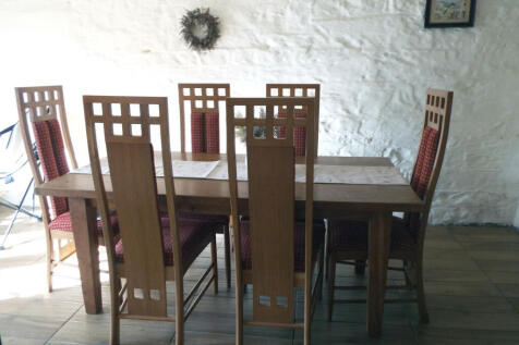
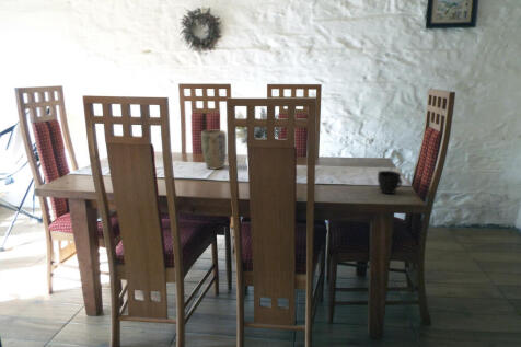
+ plant pot [200,129,228,171]
+ cup [377,170,404,195]
